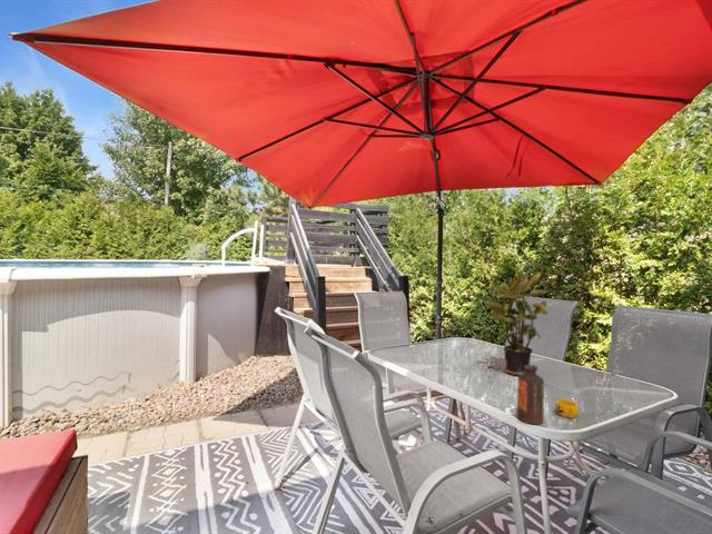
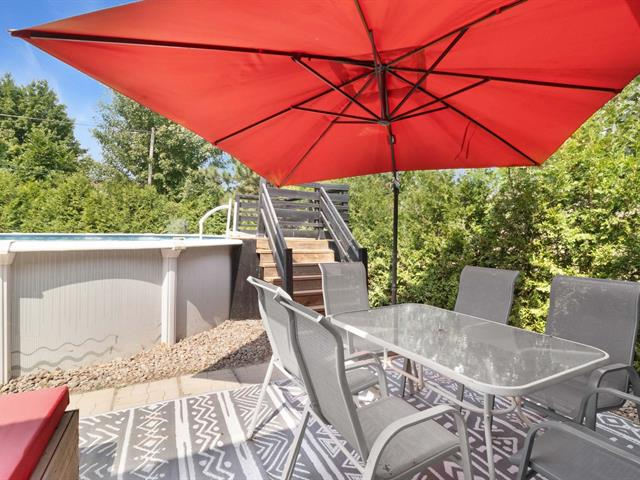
- potted plant [485,269,548,377]
- bottle [516,364,545,425]
- cup [554,398,580,419]
